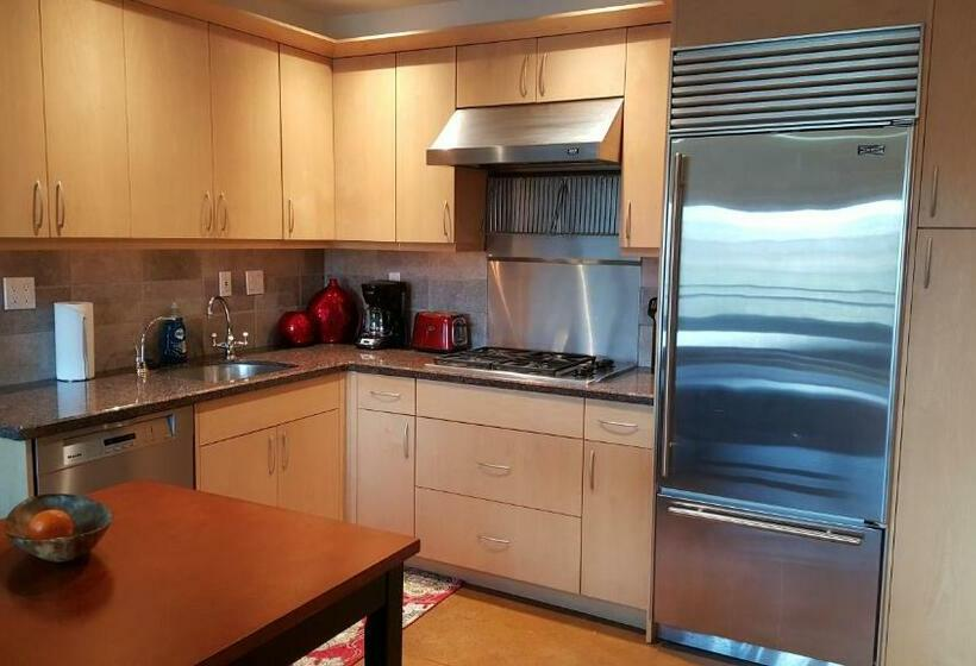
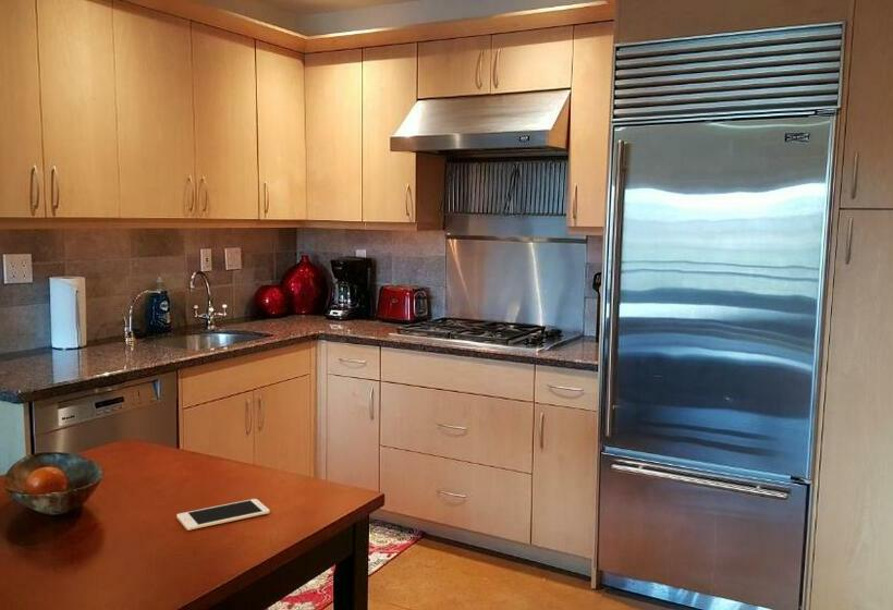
+ cell phone [175,498,271,532]
